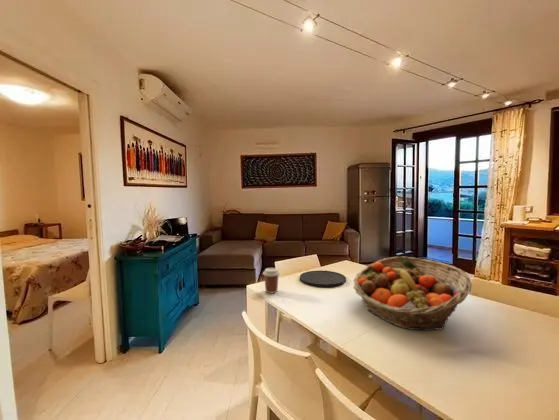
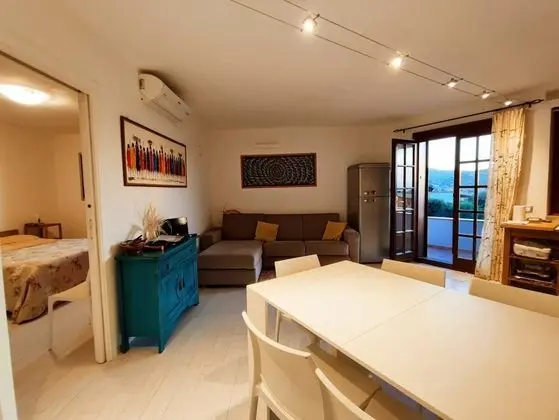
- coffee cup [262,267,281,294]
- fruit basket [352,255,473,332]
- plate [299,270,347,288]
